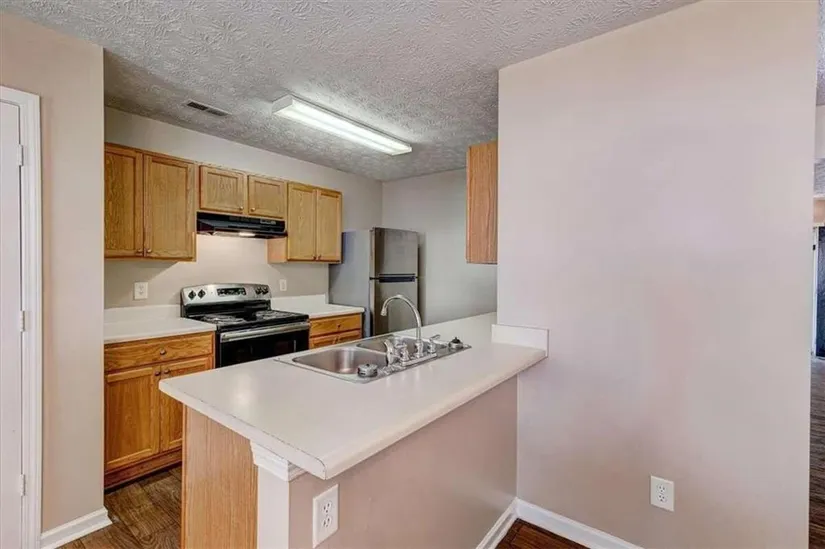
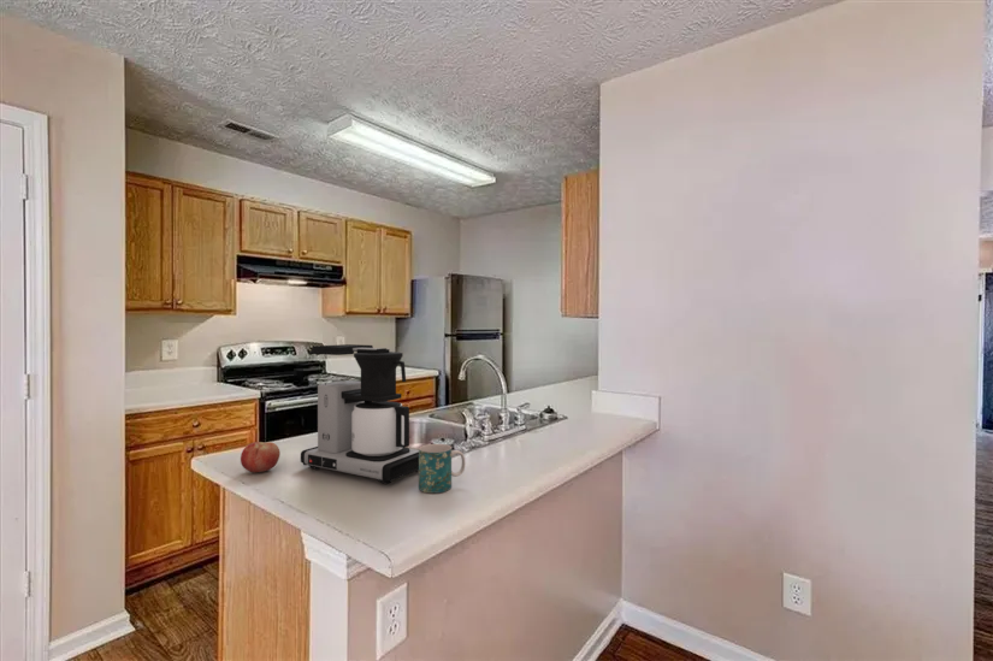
+ fruit [240,441,282,473]
+ coffee maker [300,343,419,485]
+ mug [418,443,466,494]
